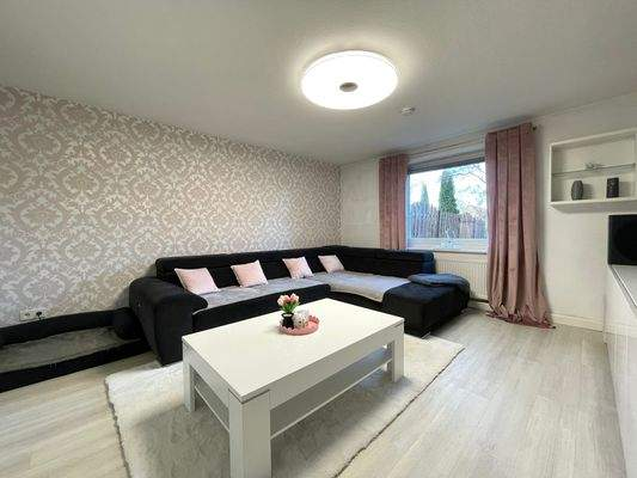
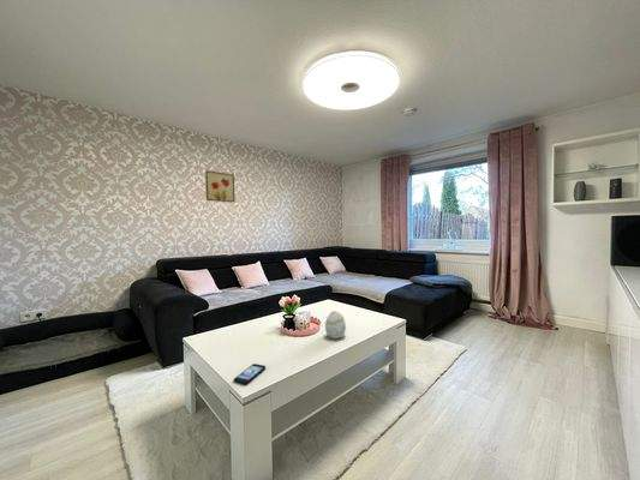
+ wall art [204,169,235,204]
+ decorative egg [324,310,347,340]
+ smartphone [233,362,267,385]
